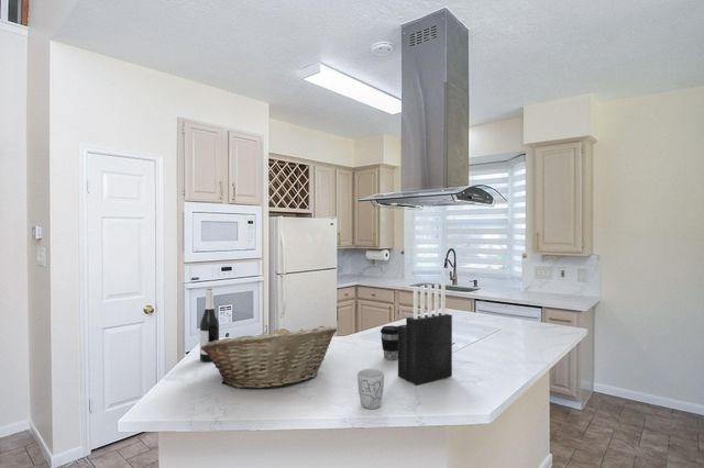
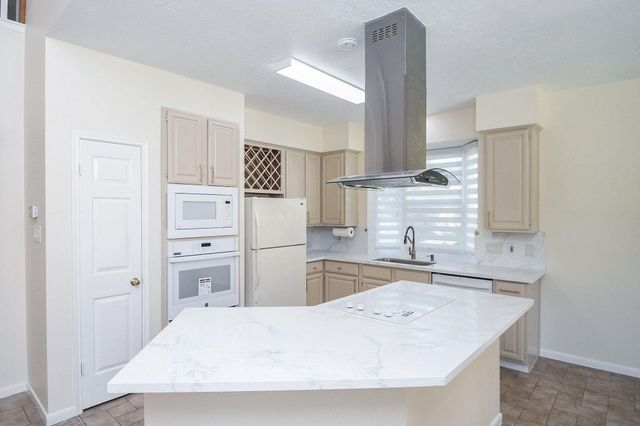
- wine bottle [199,288,220,363]
- mug [356,368,385,410]
- coffee cup [380,325,398,361]
- fruit basket [201,324,338,390]
- knife block [397,282,453,387]
